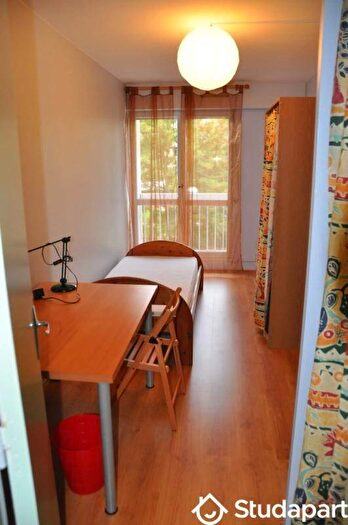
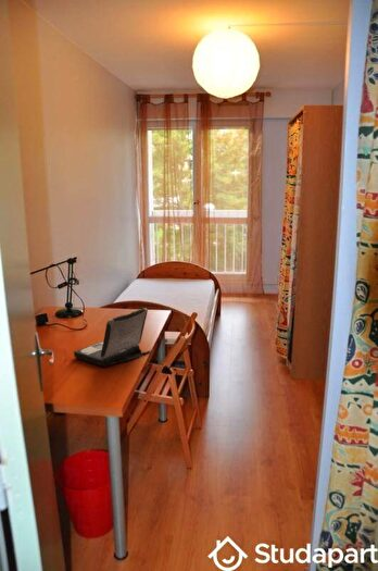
+ laptop [73,307,152,368]
